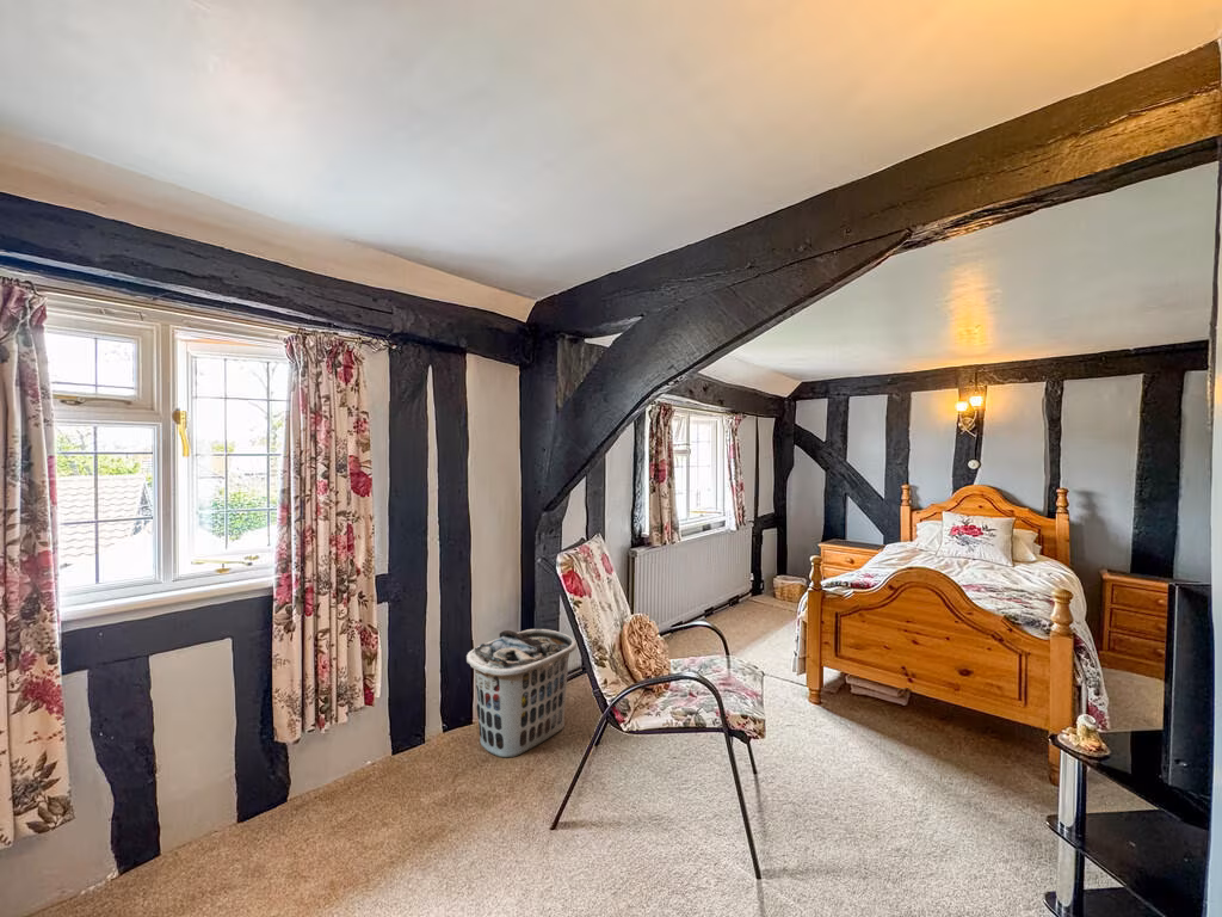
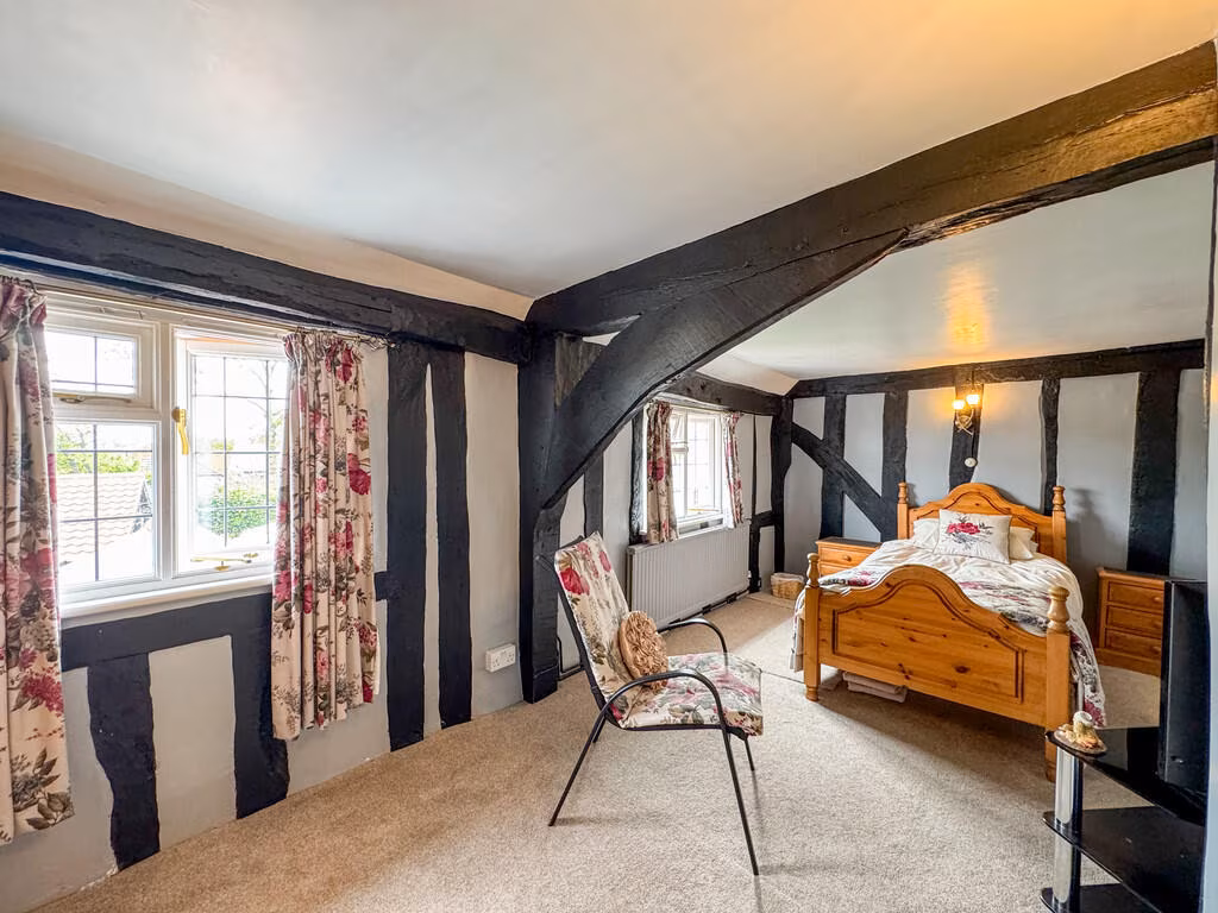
- clothes hamper [465,628,578,759]
